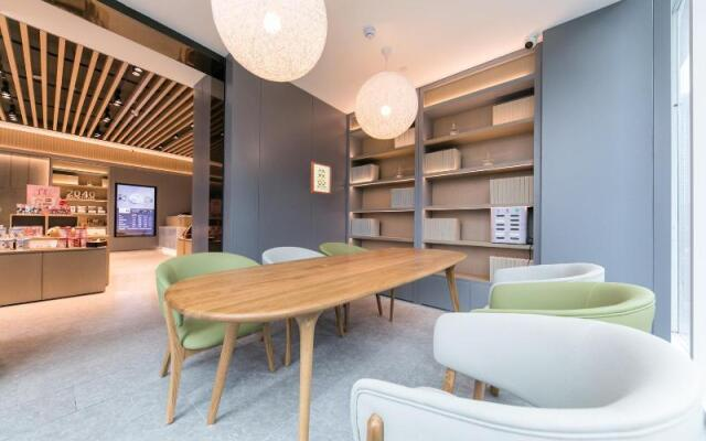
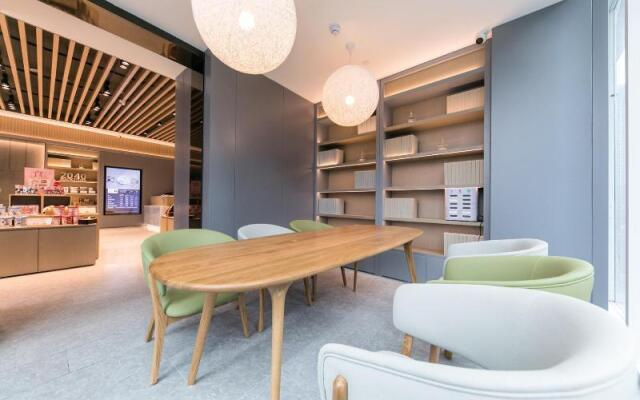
- wall art [310,160,332,196]
